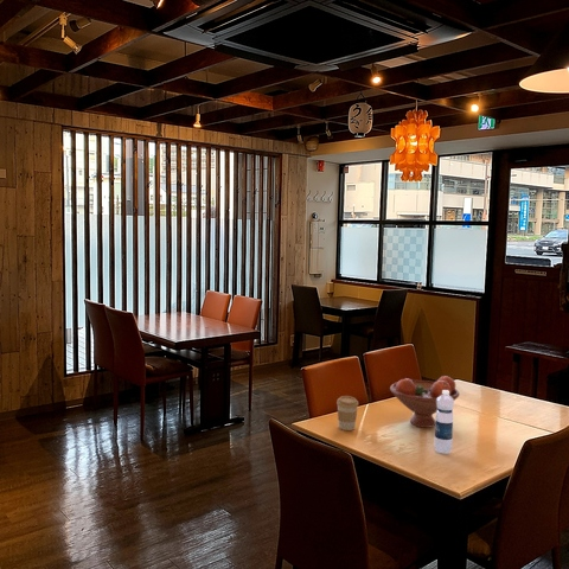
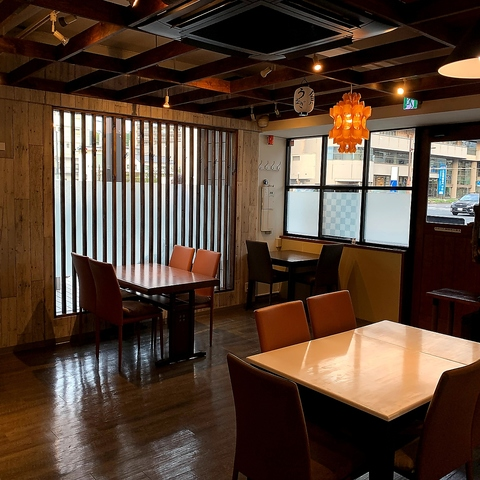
- coffee cup [335,395,359,431]
- water bottle [434,390,455,455]
- fruit bowl [389,375,461,429]
